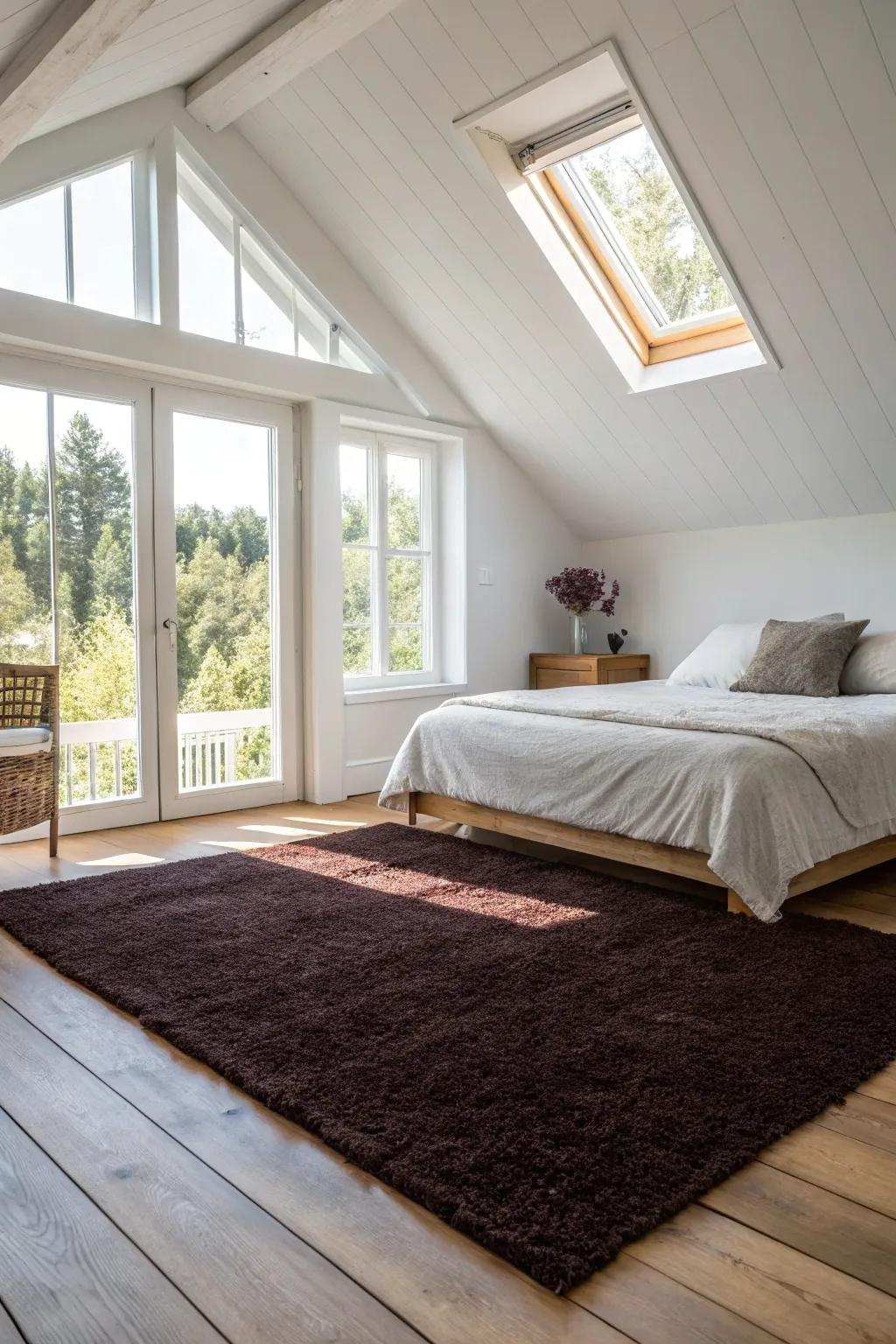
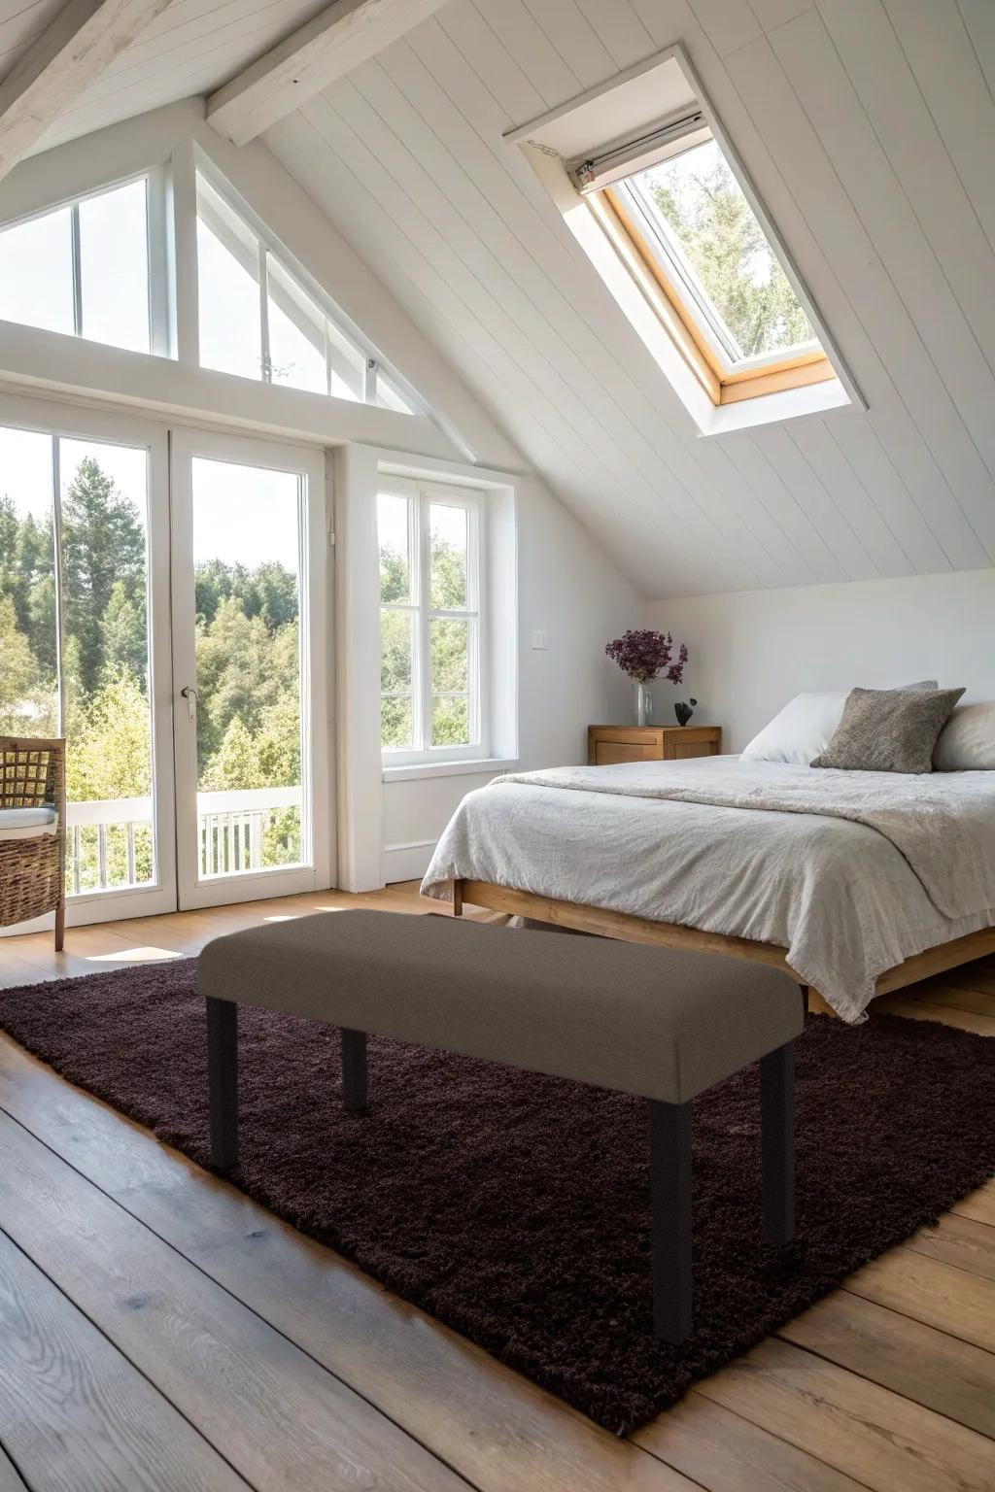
+ bench [197,907,805,1347]
